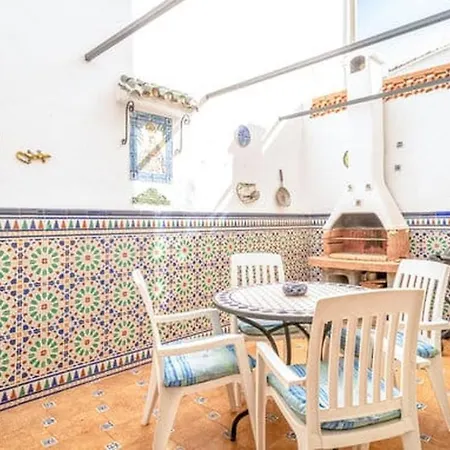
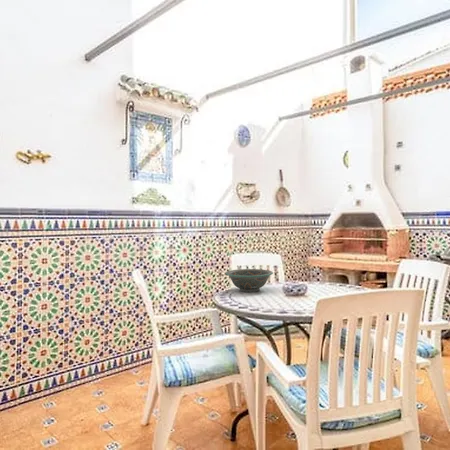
+ decorative bowl [225,268,274,293]
